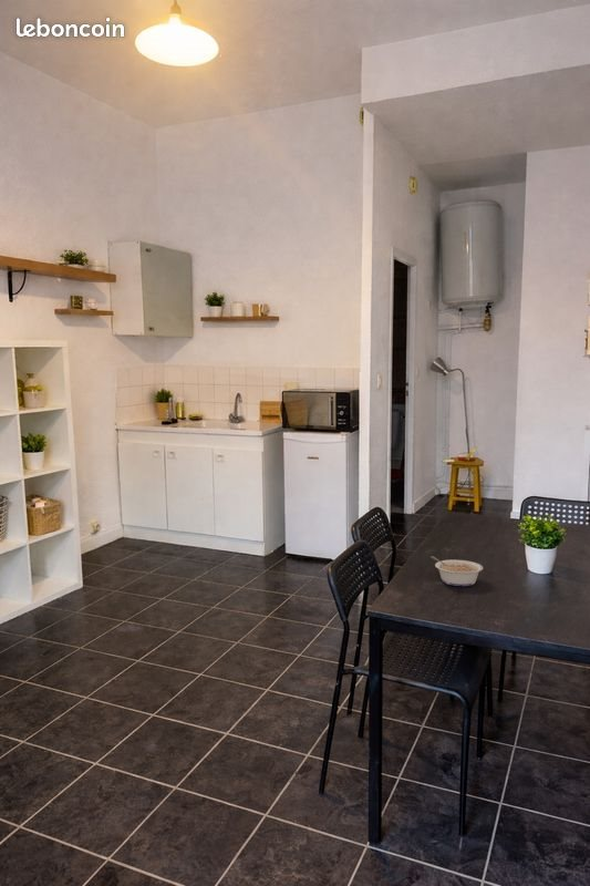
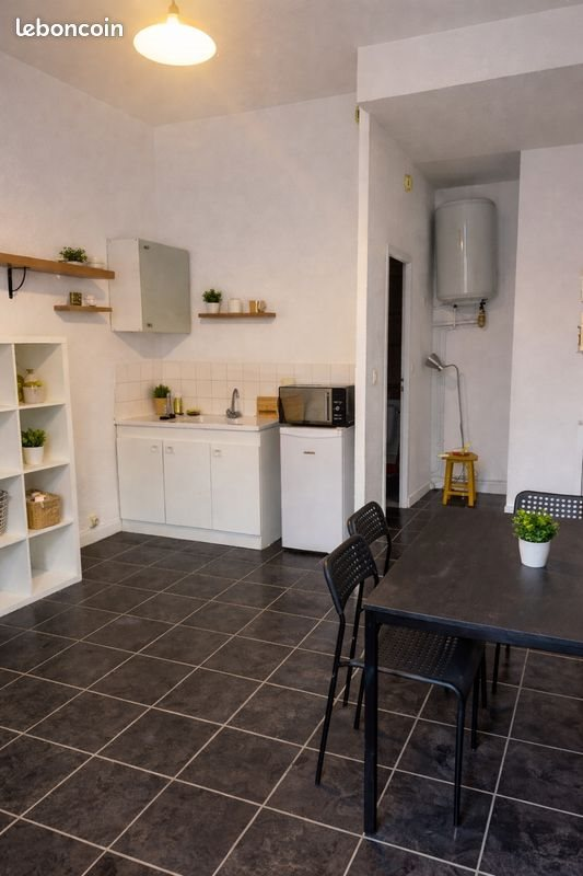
- legume [431,555,484,587]
